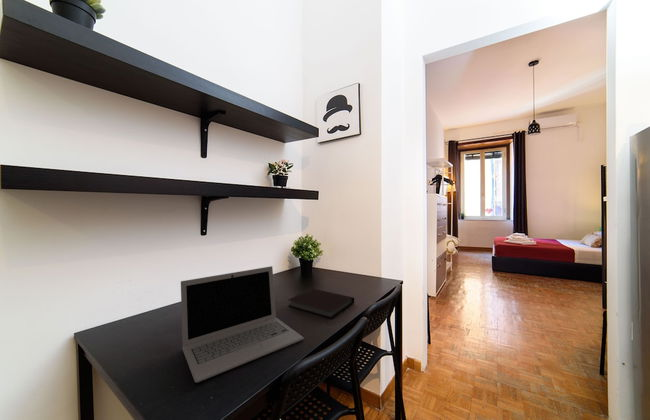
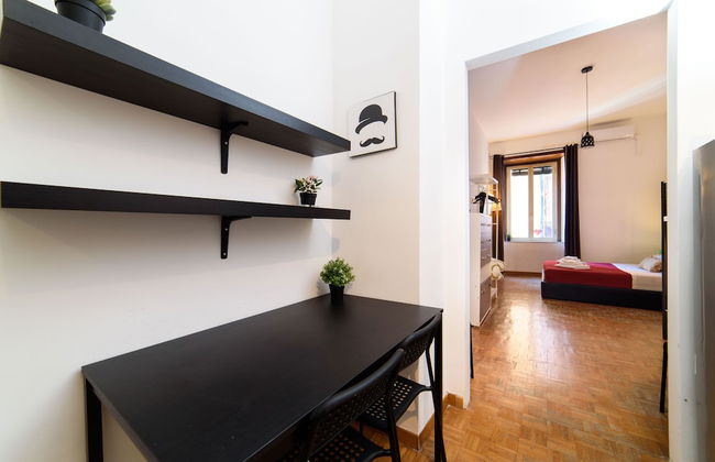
- laptop [180,265,305,384]
- notebook [287,288,355,320]
